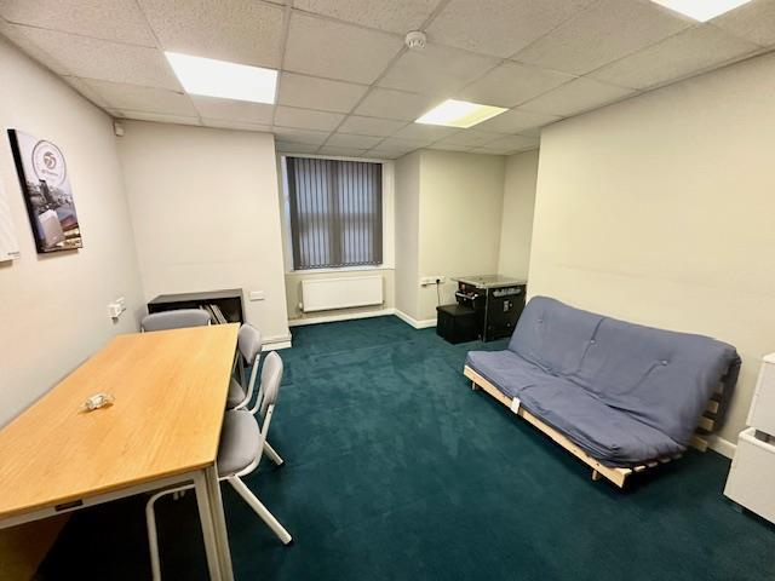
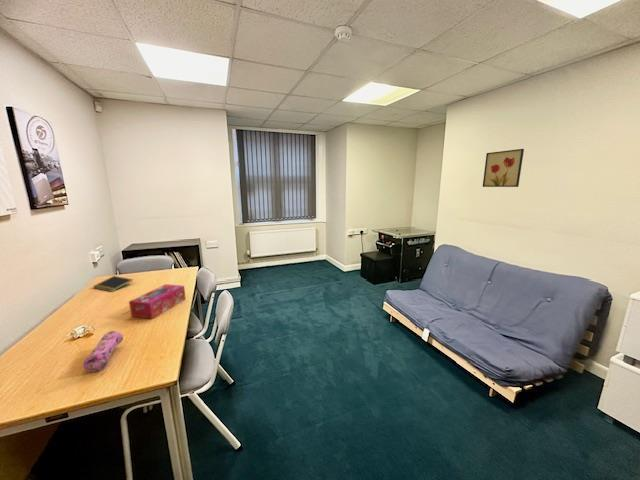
+ notepad [92,275,134,293]
+ tissue box [128,283,187,320]
+ pencil case [82,330,124,373]
+ wall art [482,148,525,188]
